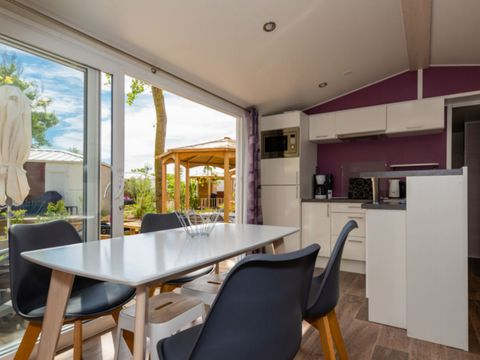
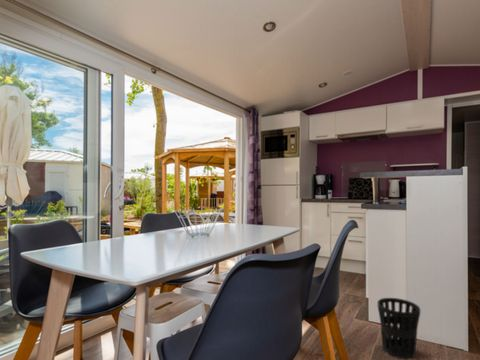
+ wastebasket [377,297,421,360]
